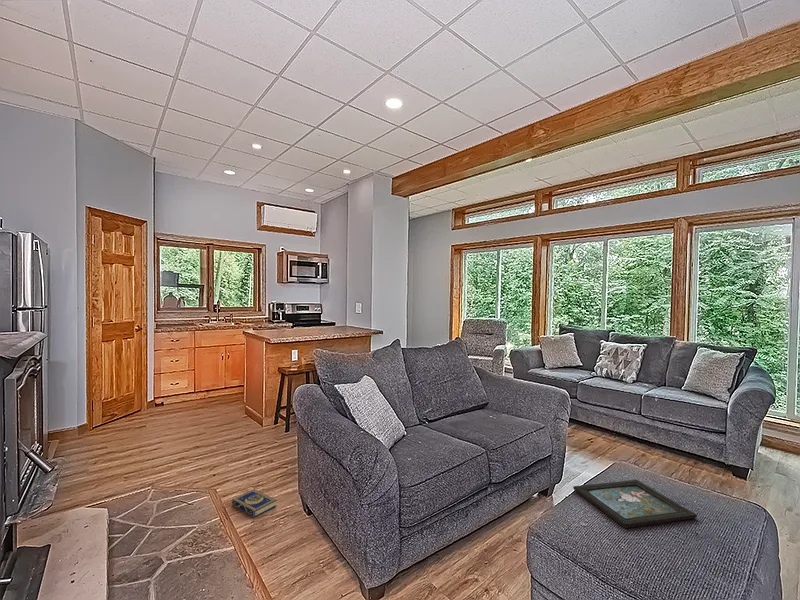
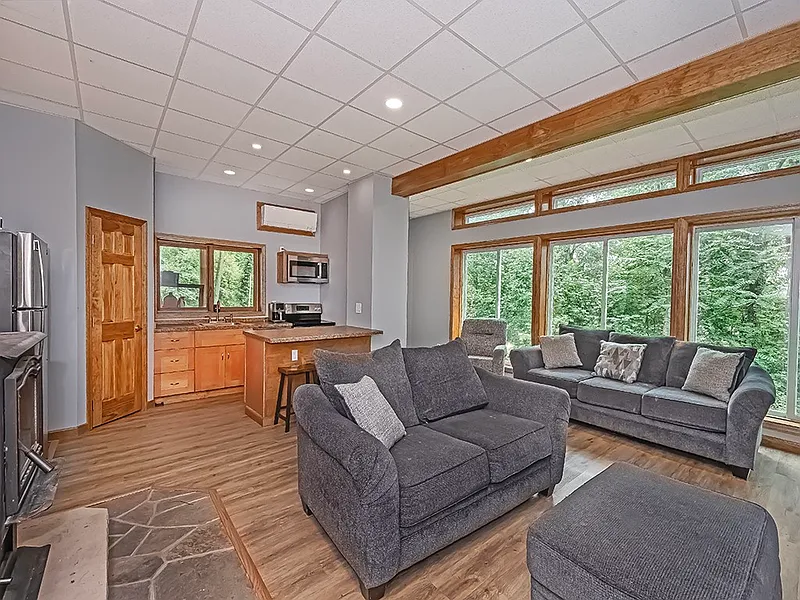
- decorative tray [572,479,698,529]
- book [231,488,277,519]
